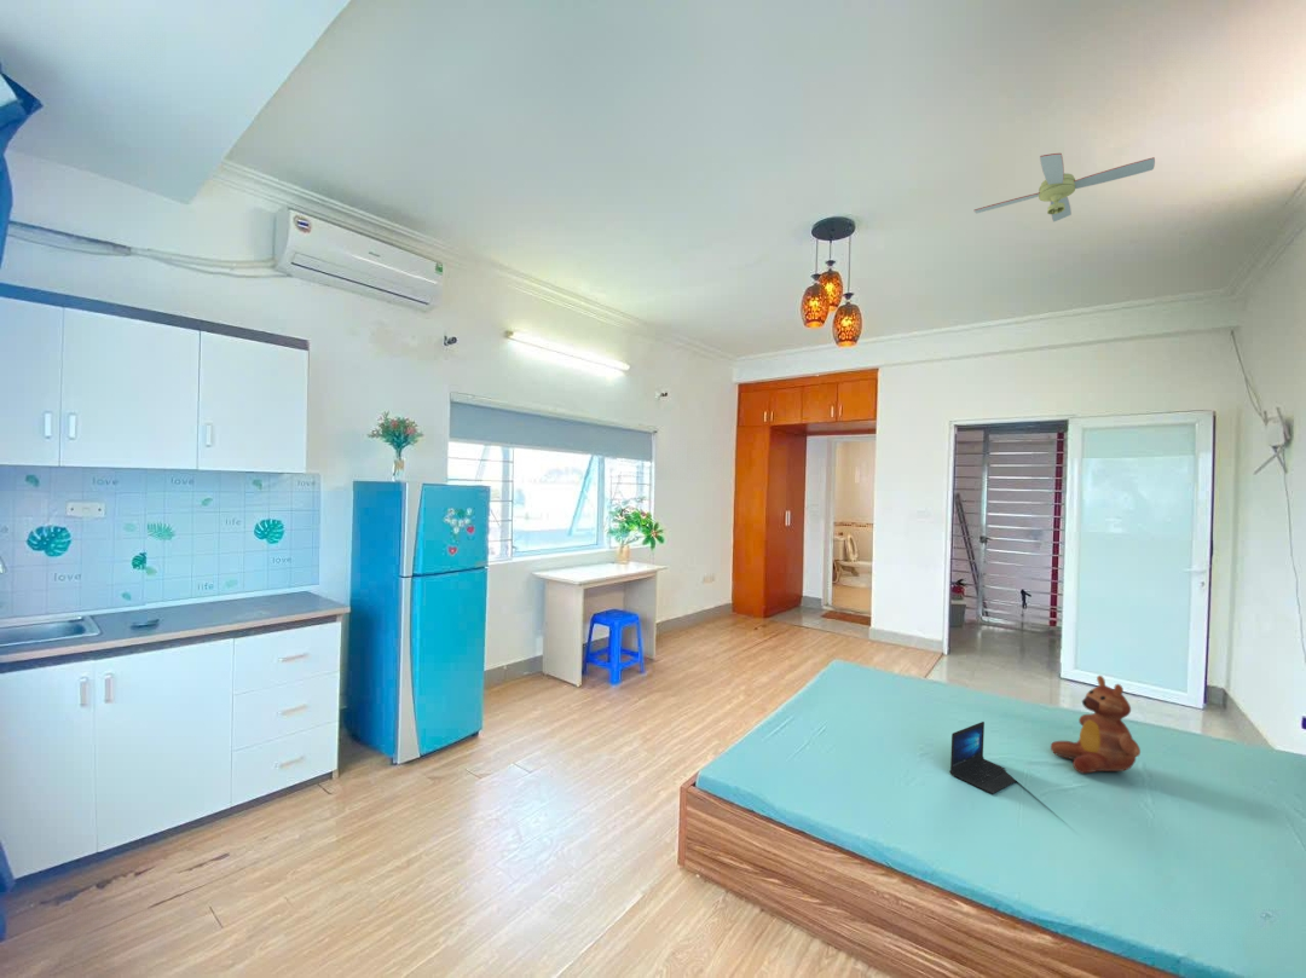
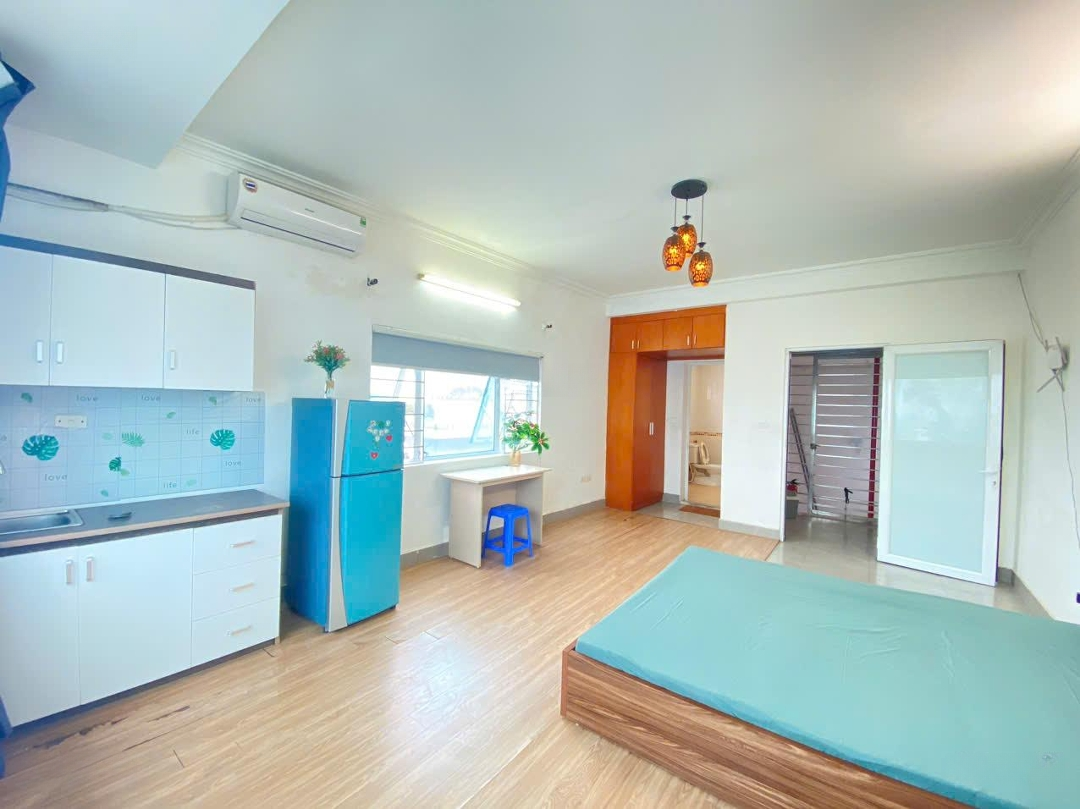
- teddy bear [1050,675,1142,774]
- laptop [948,721,1017,794]
- ceiling fan [973,152,1156,222]
